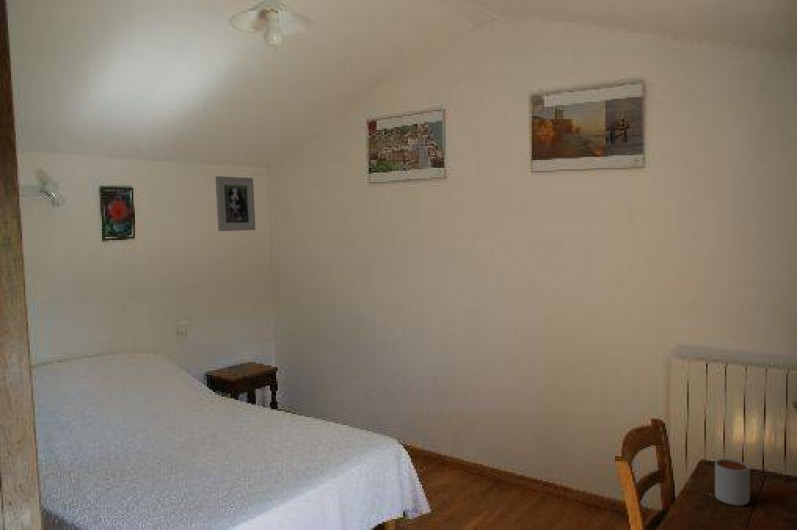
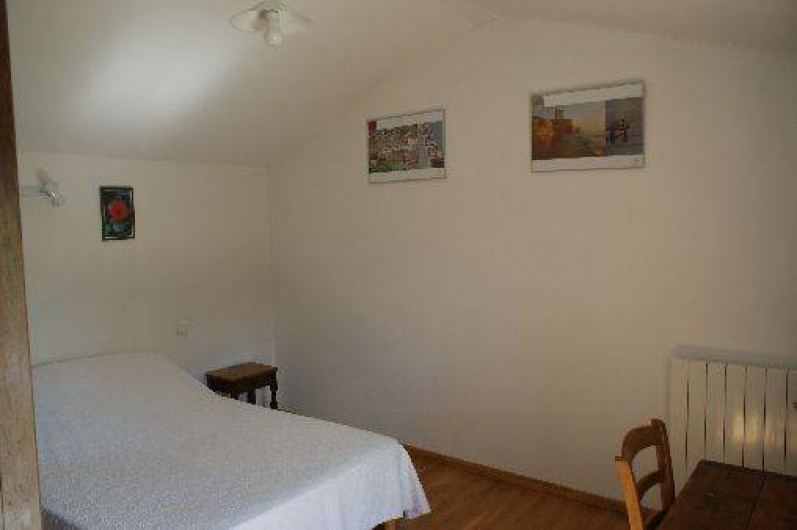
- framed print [215,175,256,232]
- mug [714,458,751,507]
